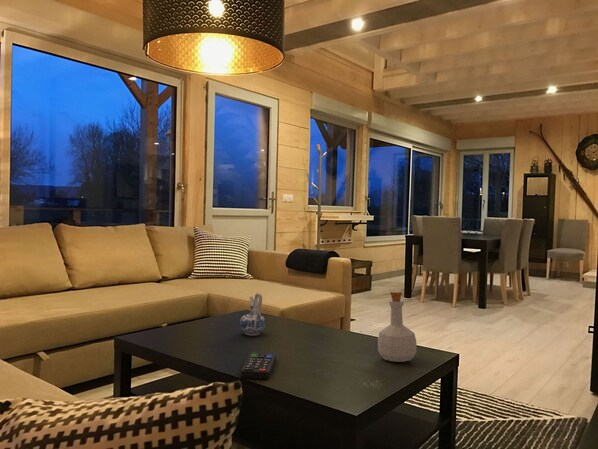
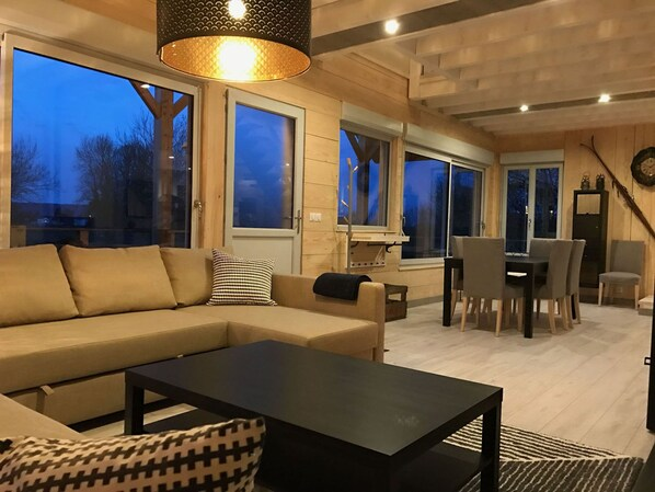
- bottle [377,290,417,363]
- ceramic pitcher [239,292,266,337]
- remote control [240,350,277,380]
